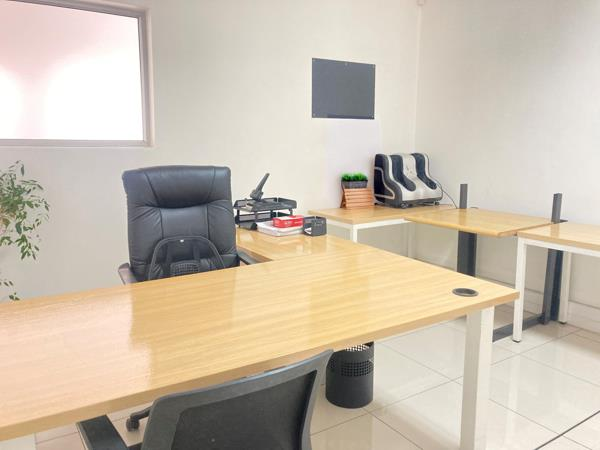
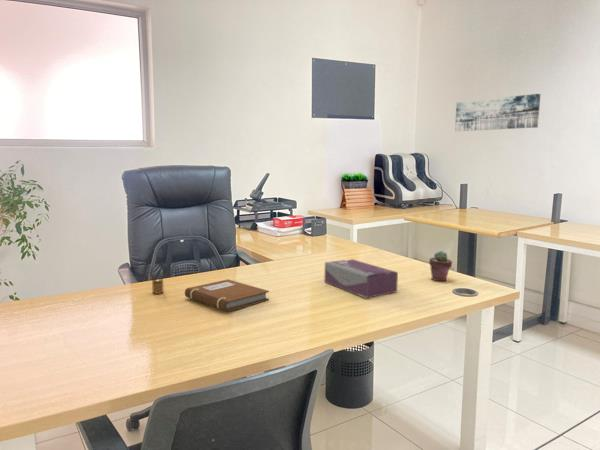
+ potted succulent [428,250,453,282]
+ pencil box [147,266,167,295]
+ wall art [454,93,541,132]
+ tissue box [323,258,399,299]
+ notebook [184,278,270,312]
